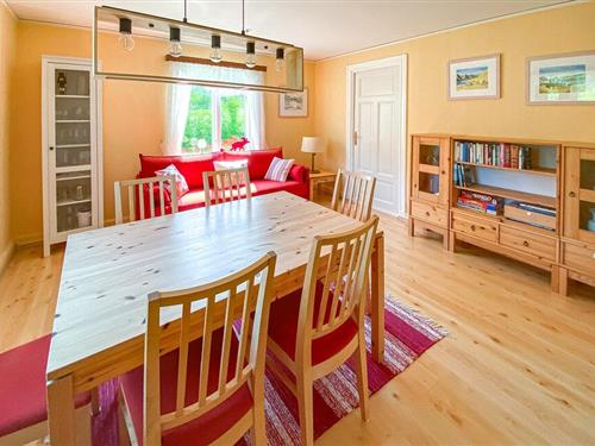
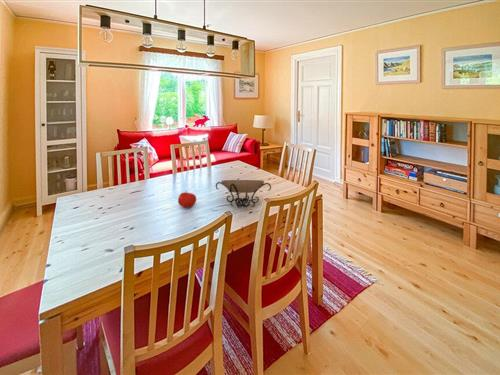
+ decorative bowl [215,179,272,208]
+ fruit [177,191,197,209]
